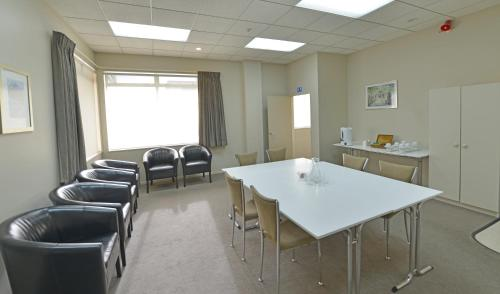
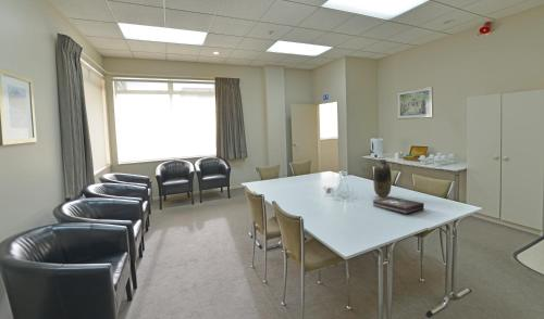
+ first aid kit [372,195,425,215]
+ vase [372,158,393,199]
